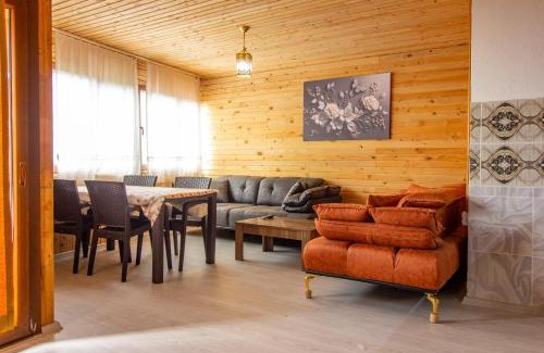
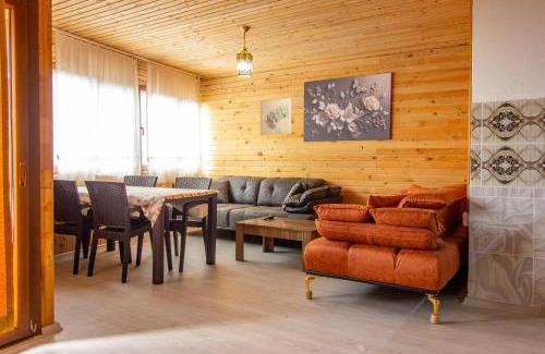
+ wall art [259,97,292,136]
